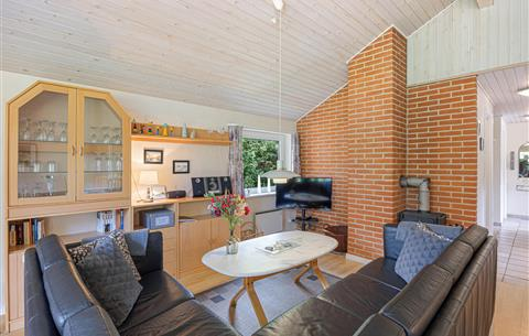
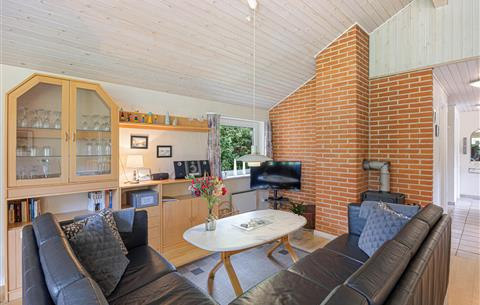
+ indoor plant [286,199,313,240]
